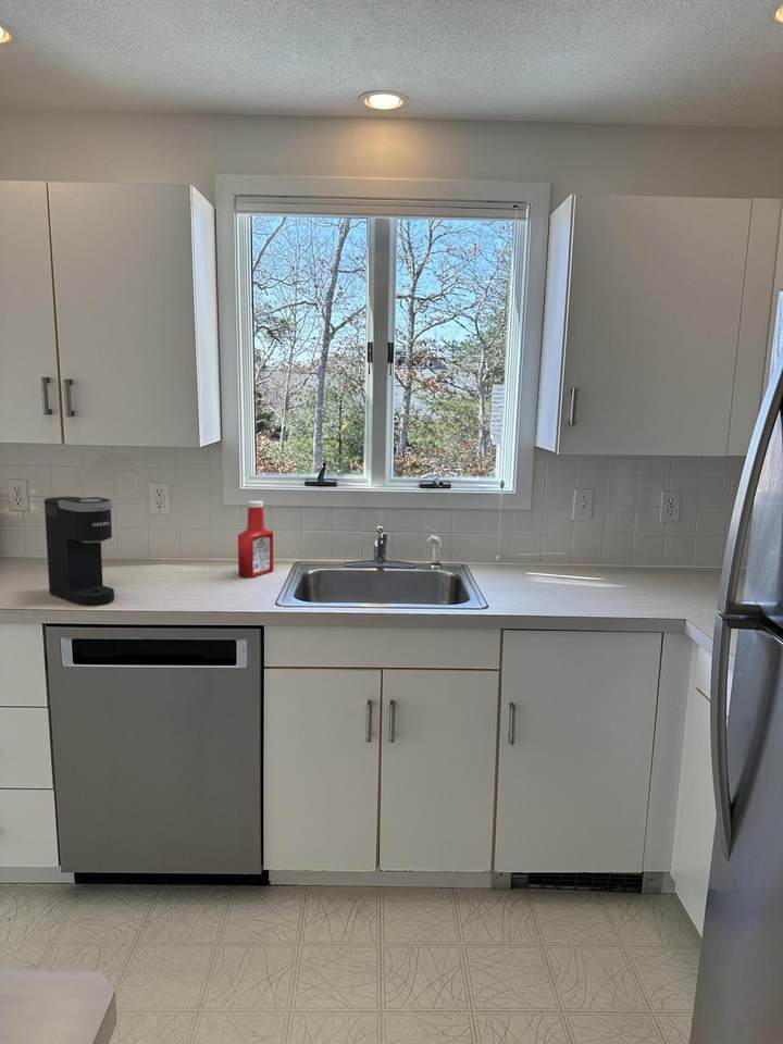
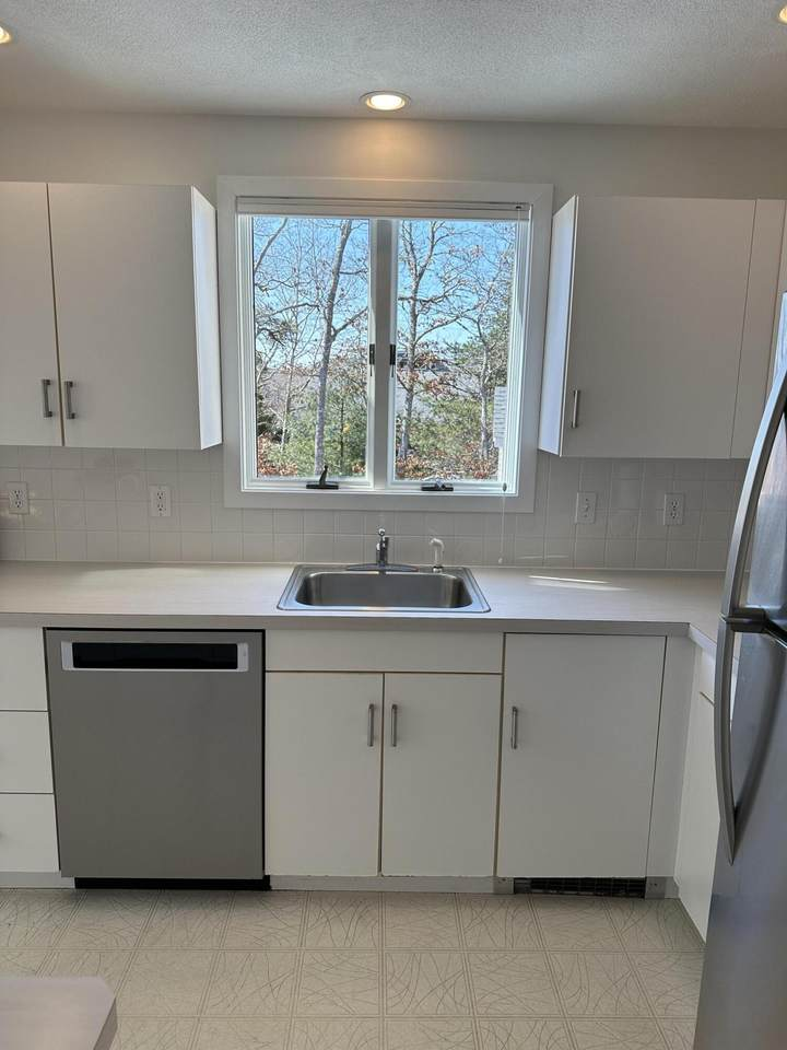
- coffee maker [44,496,115,607]
- soap bottle [237,500,274,579]
